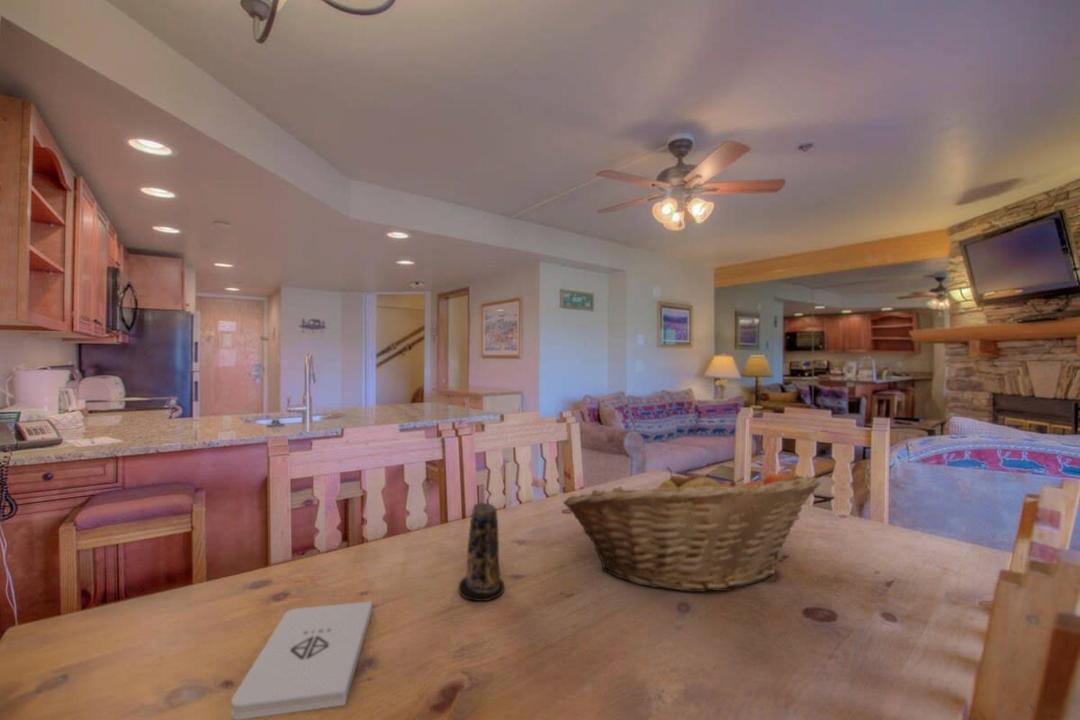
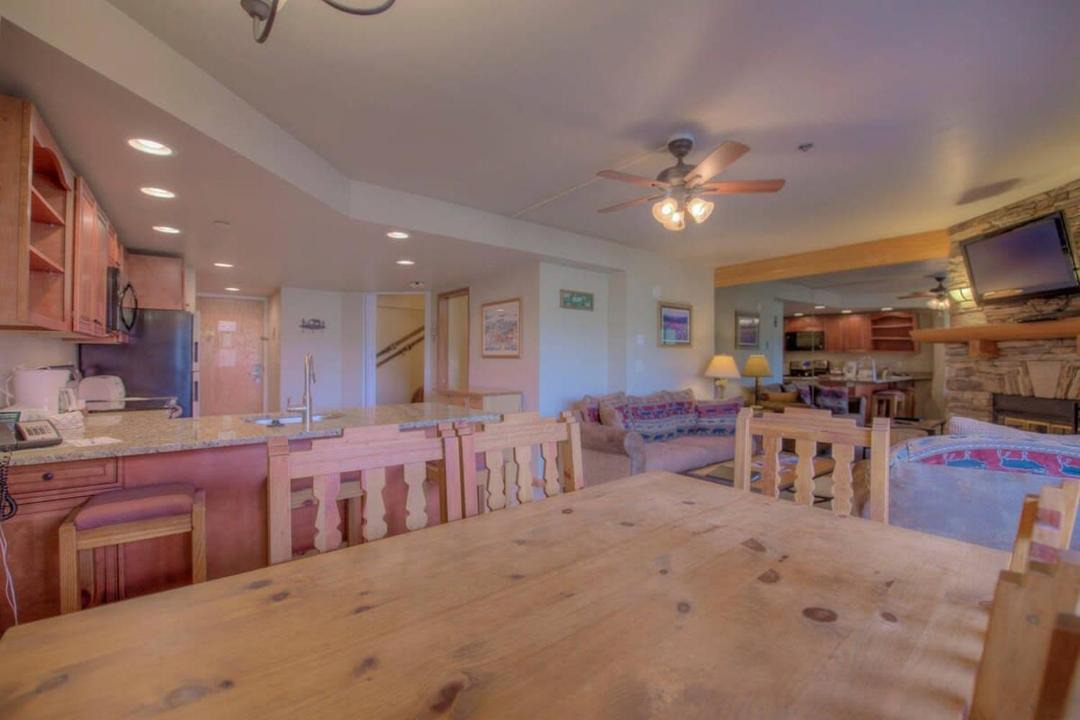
- candle [458,502,505,602]
- notepad [230,600,373,720]
- fruit basket [562,466,822,593]
